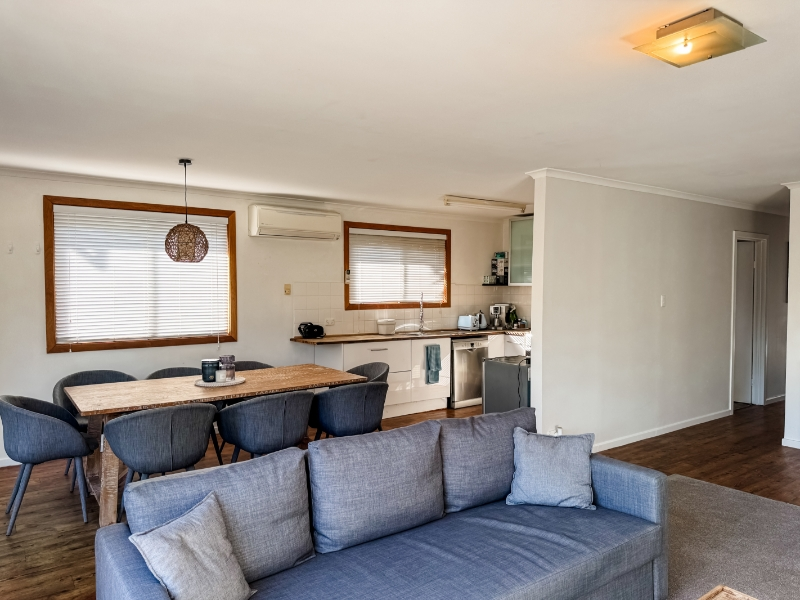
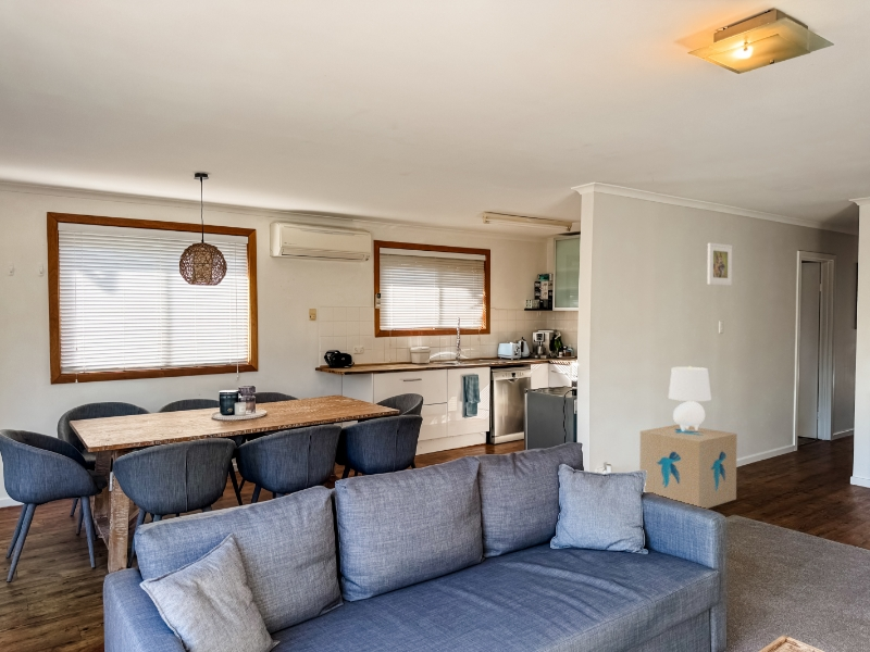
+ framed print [706,242,733,287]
+ cardboard box [638,424,738,510]
+ table lamp [668,365,712,431]
